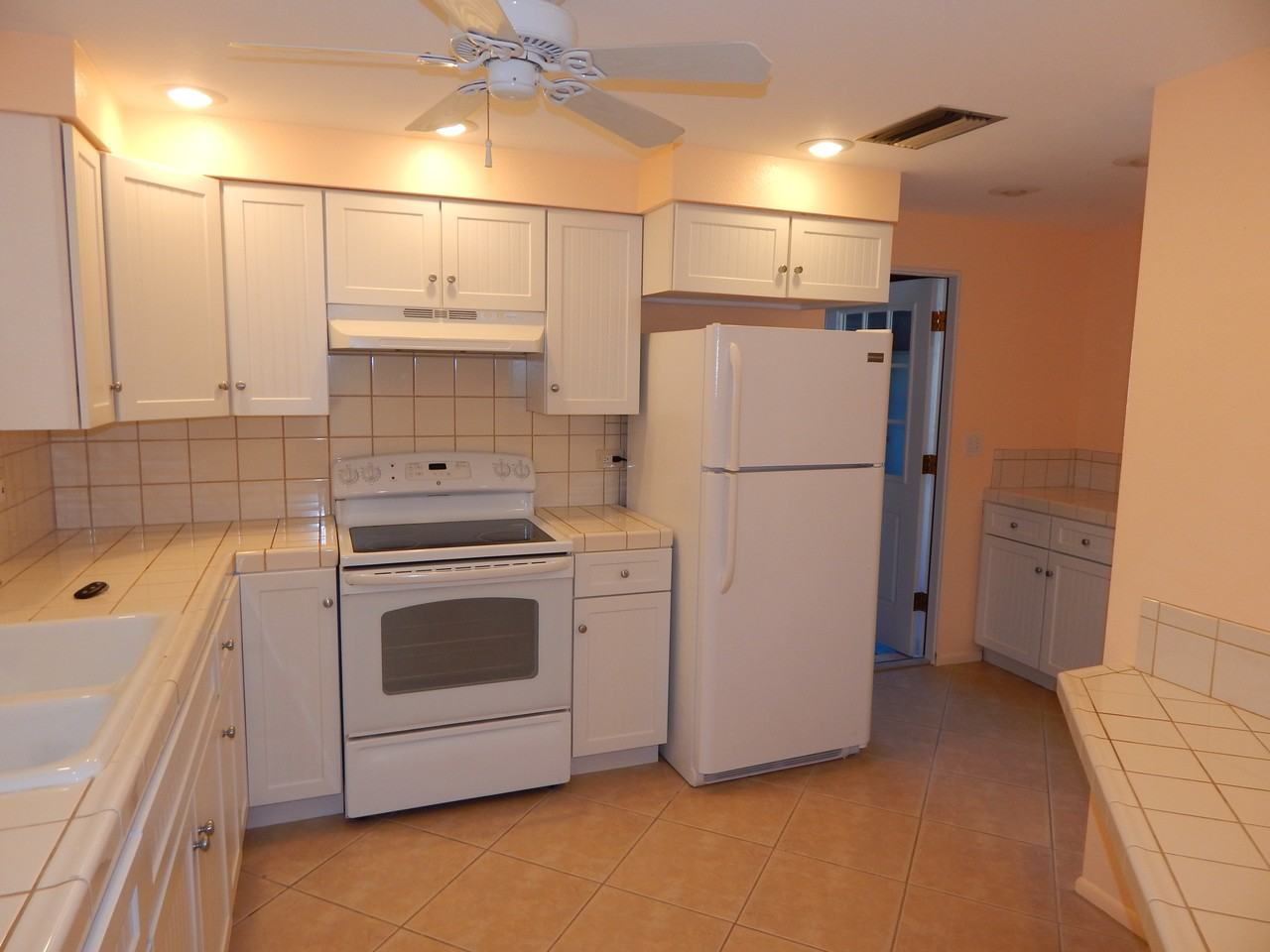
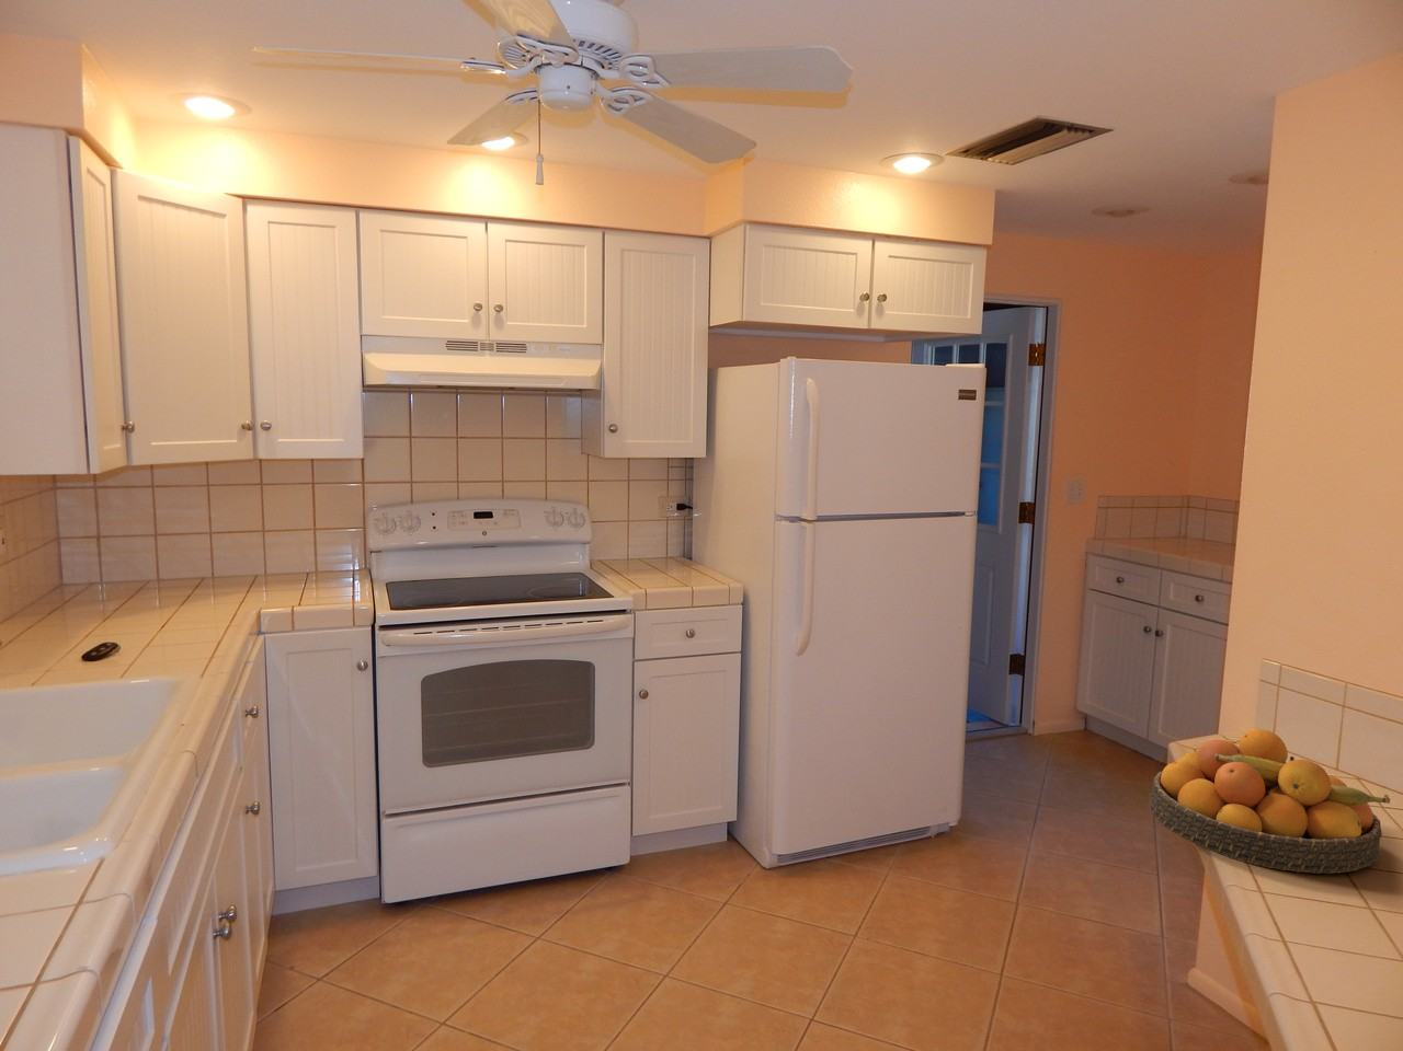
+ fruit bowl [1150,728,1391,874]
